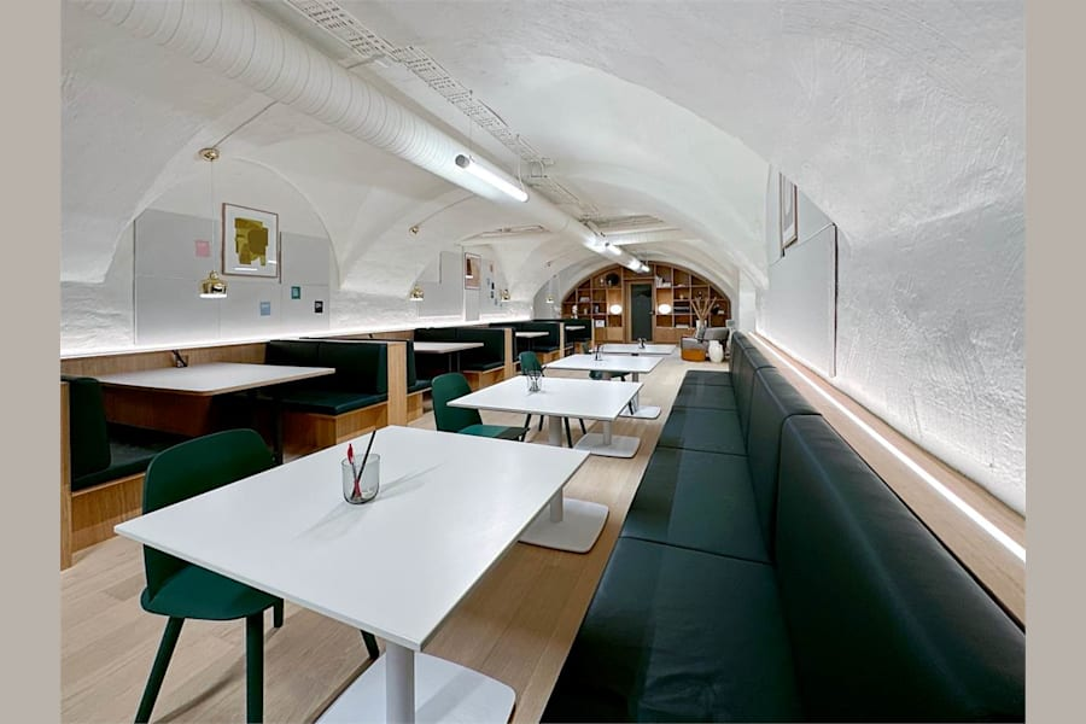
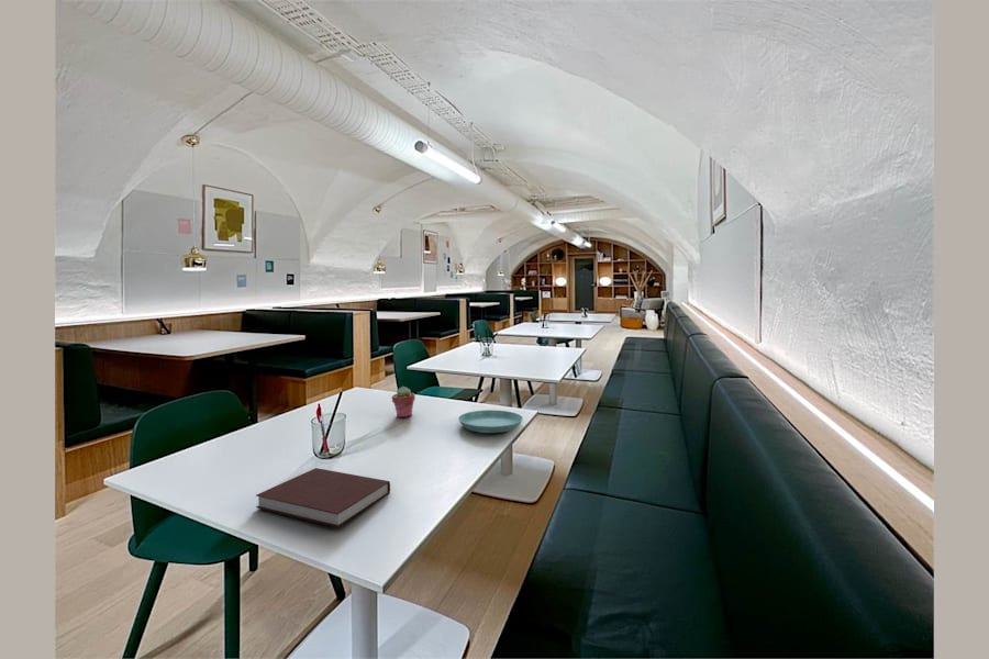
+ potted succulent [391,386,416,418]
+ saucer [457,409,524,434]
+ notebook [255,467,391,528]
